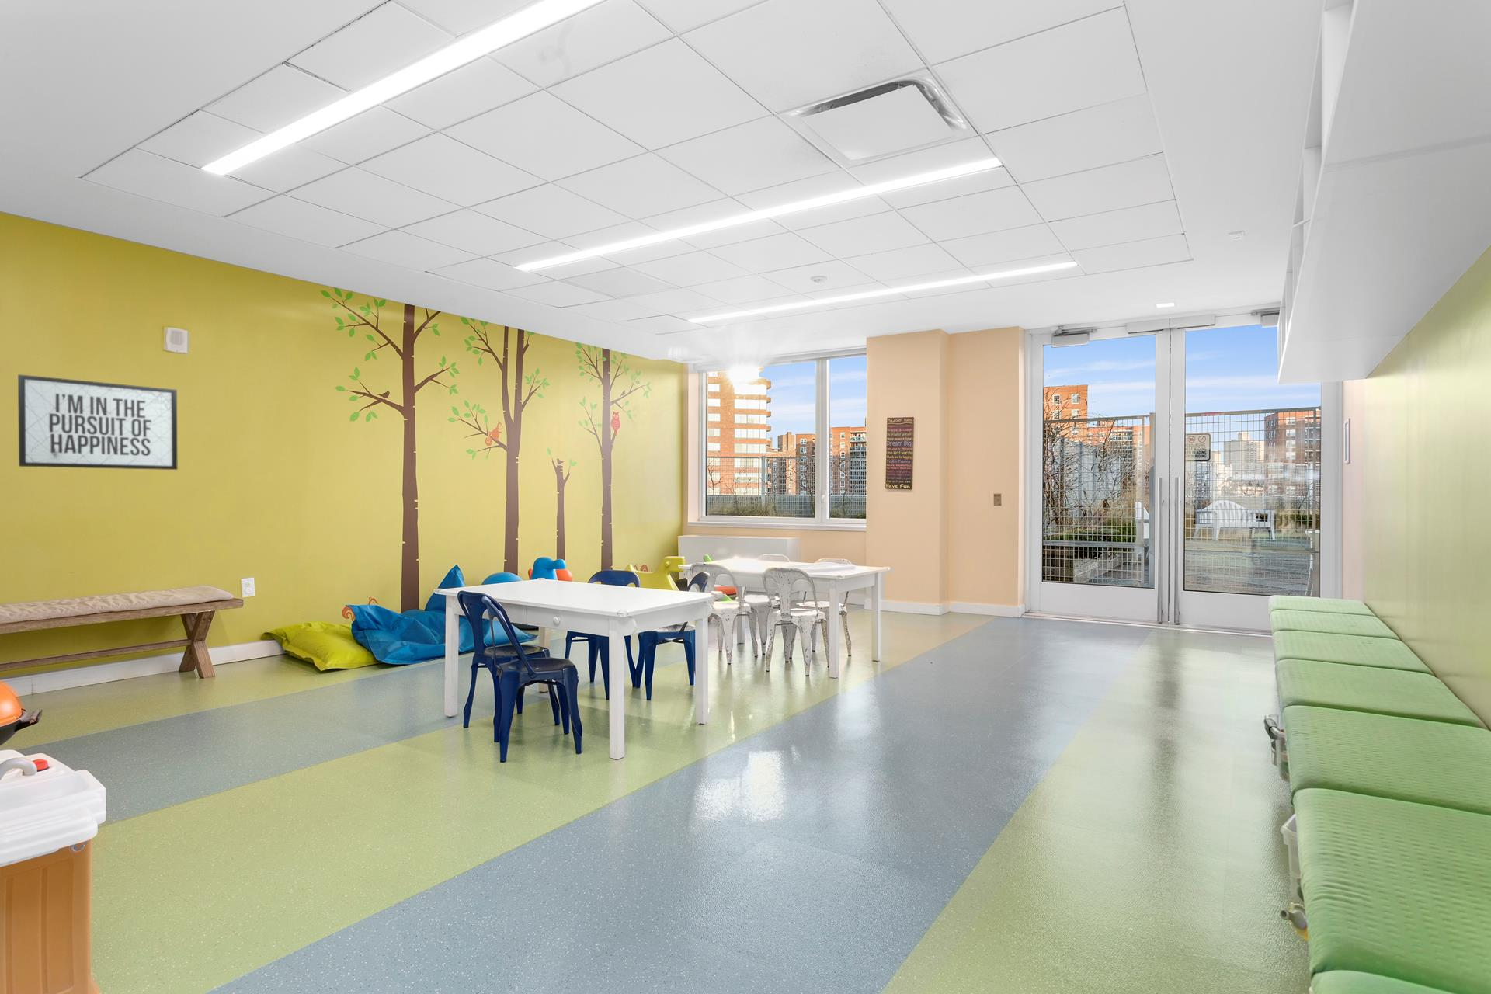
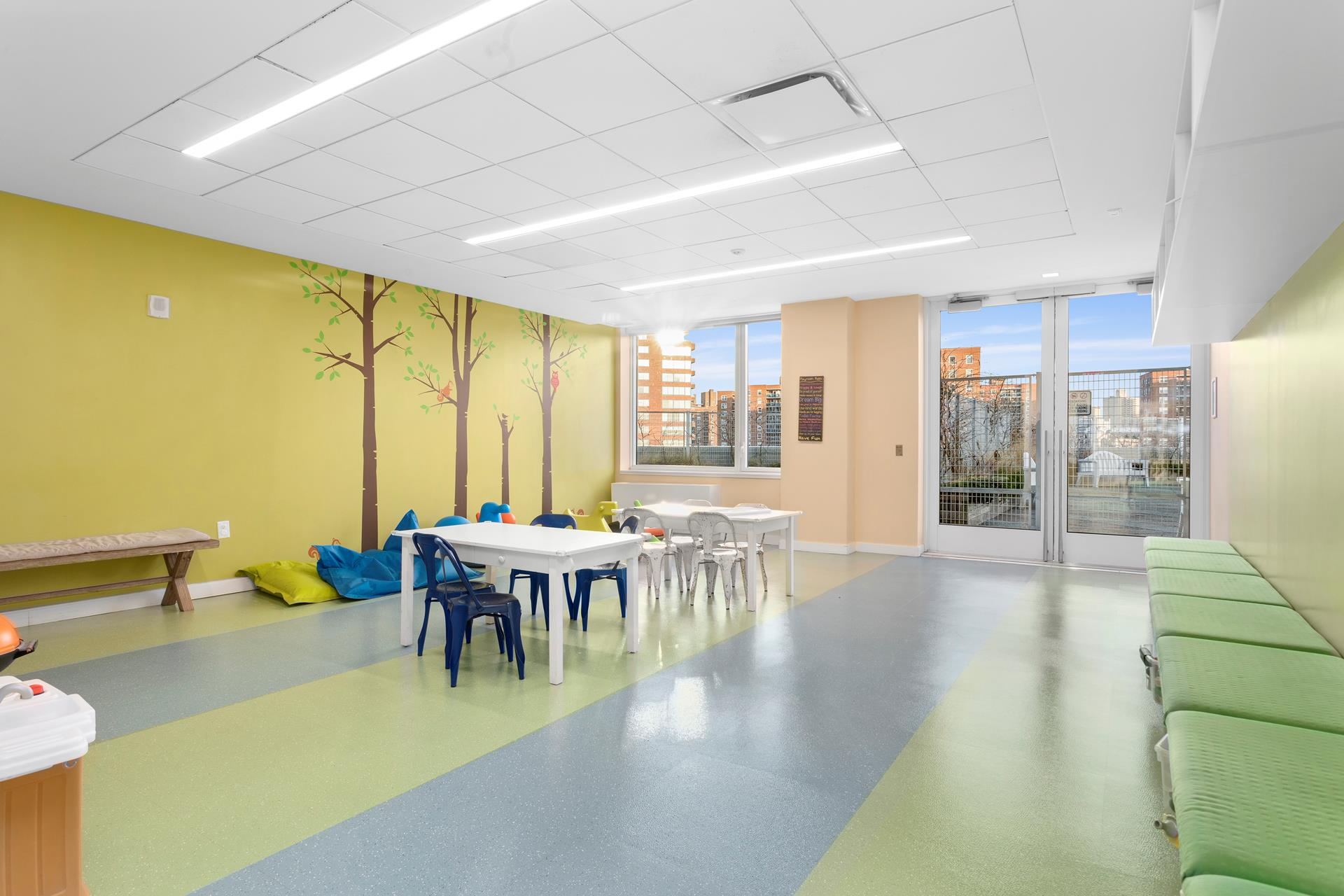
- mirror [17,374,179,470]
